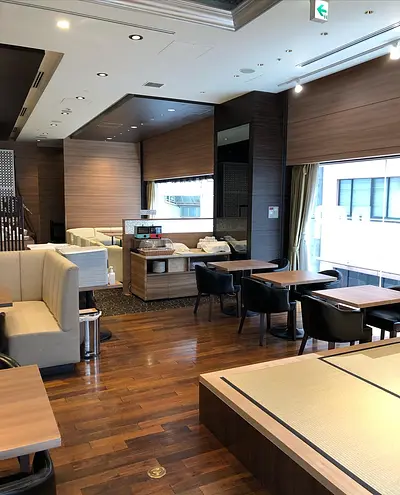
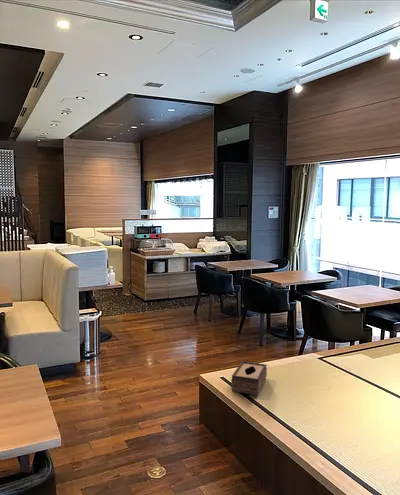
+ tissue box [230,360,268,397]
